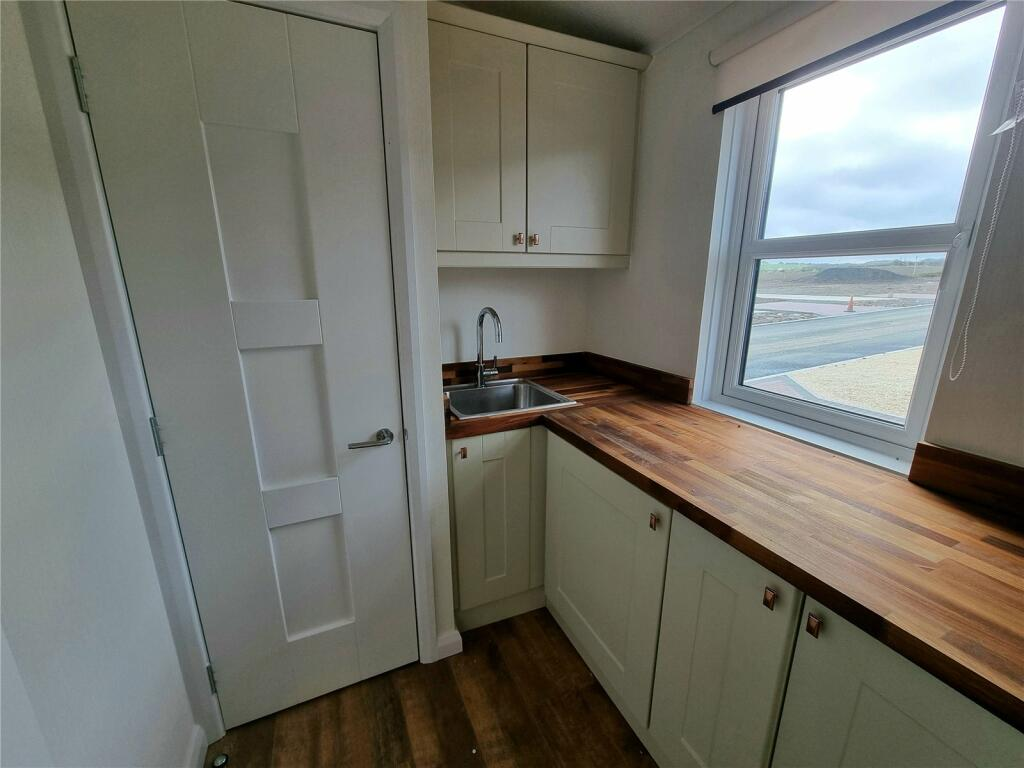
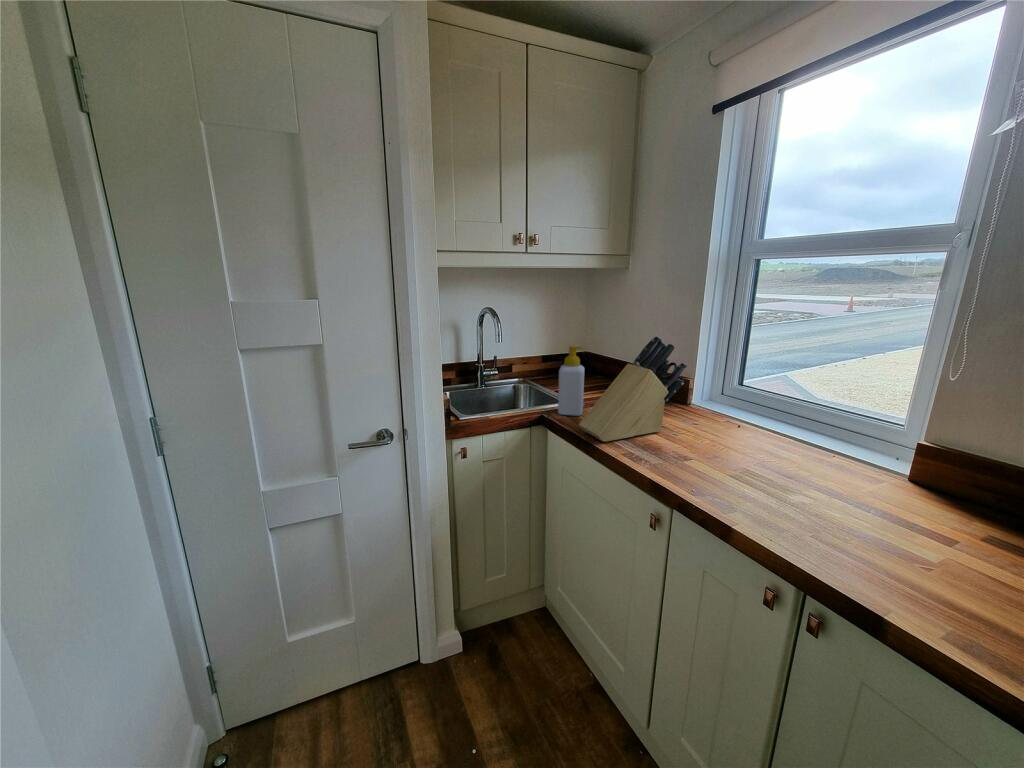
+ knife block [578,335,688,443]
+ soap bottle [557,345,585,417]
